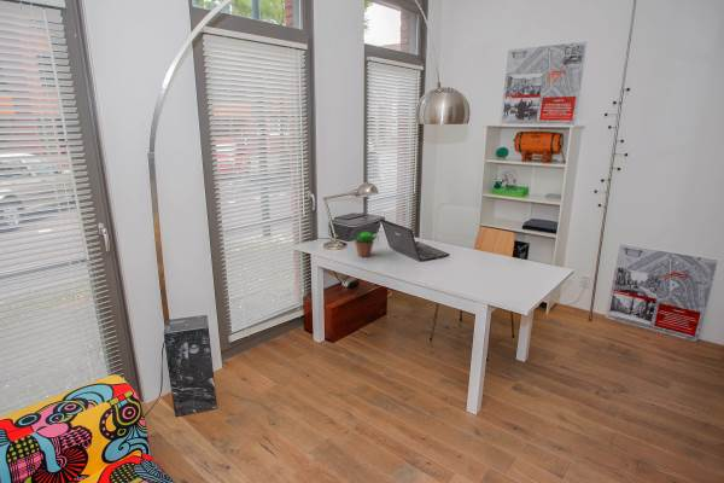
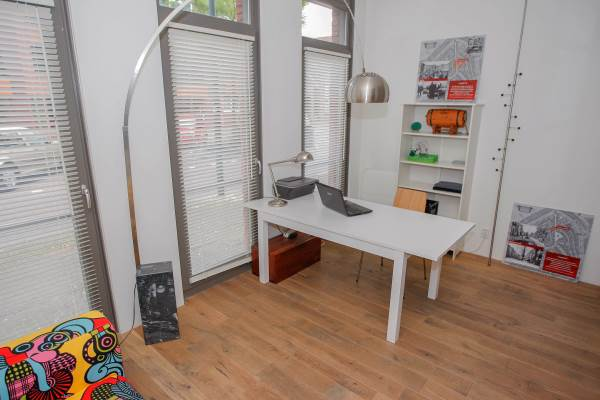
- succulent plant [352,231,378,258]
